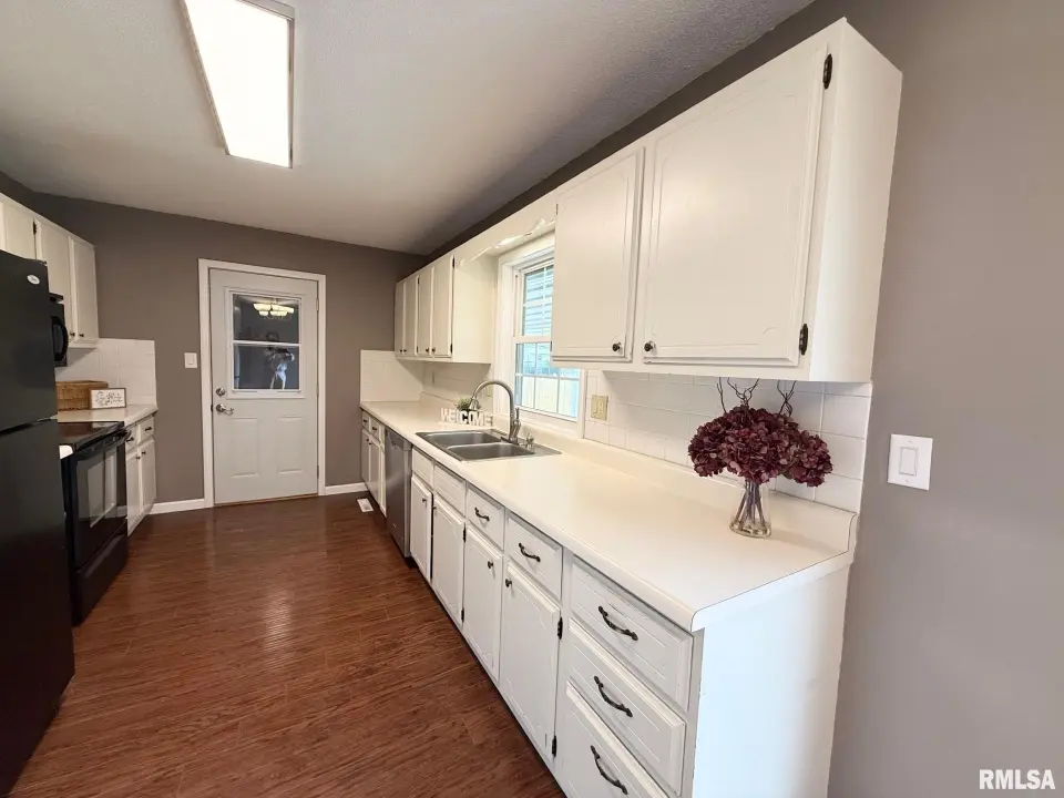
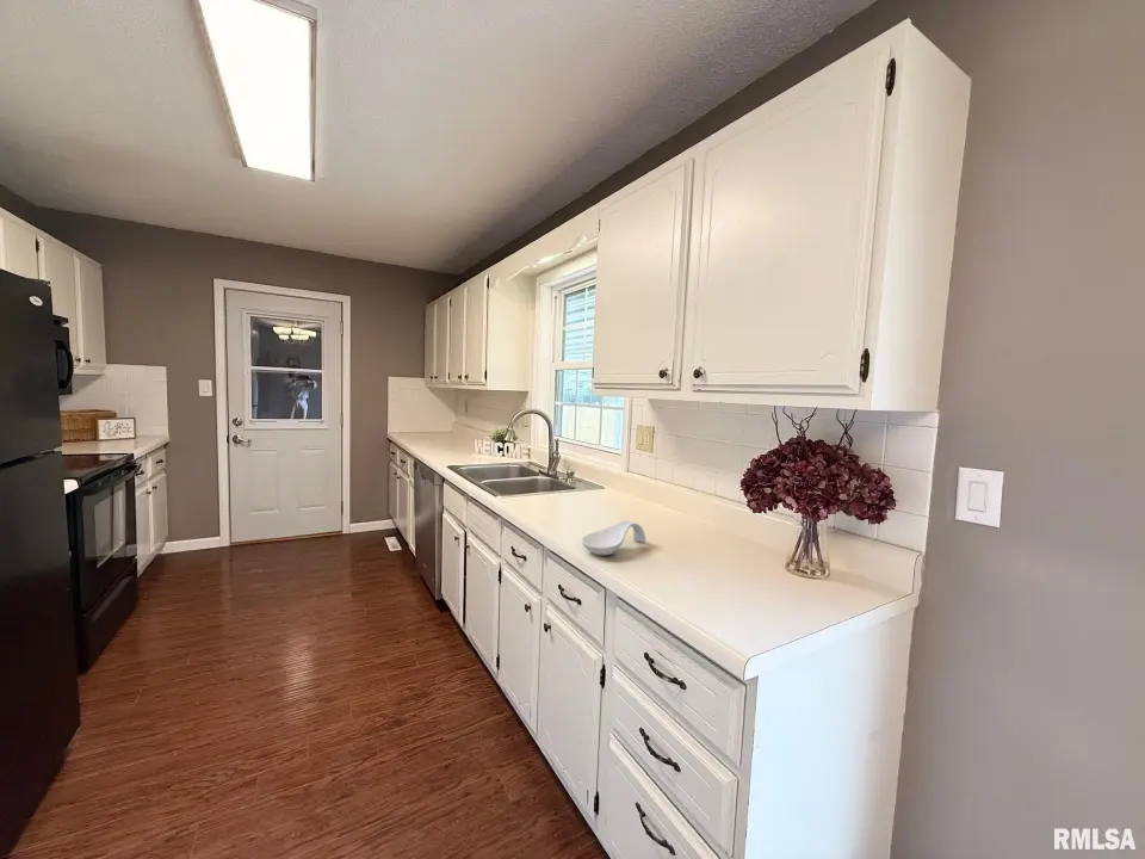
+ spoon rest [581,520,646,556]
